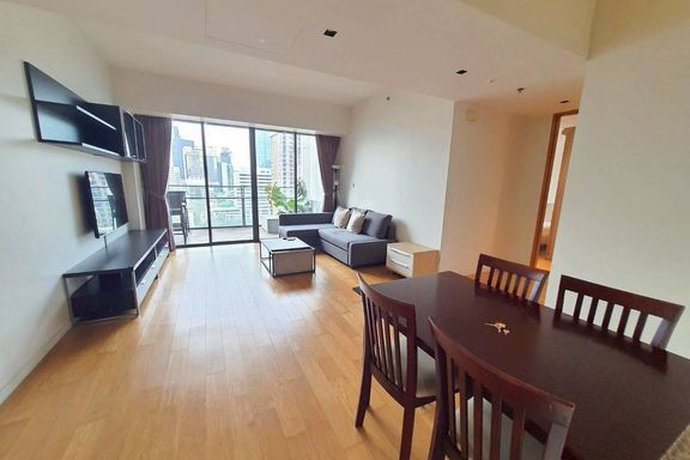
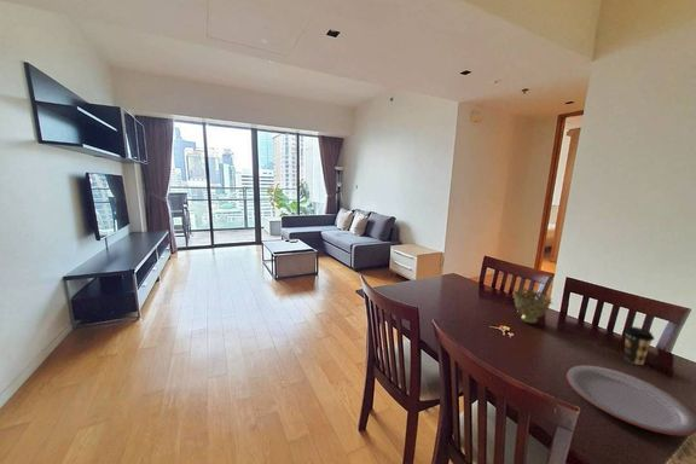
+ coffee cup [624,325,655,366]
+ plate [566,364,696,437]
+ decorative bowl [511,286,553,325]
